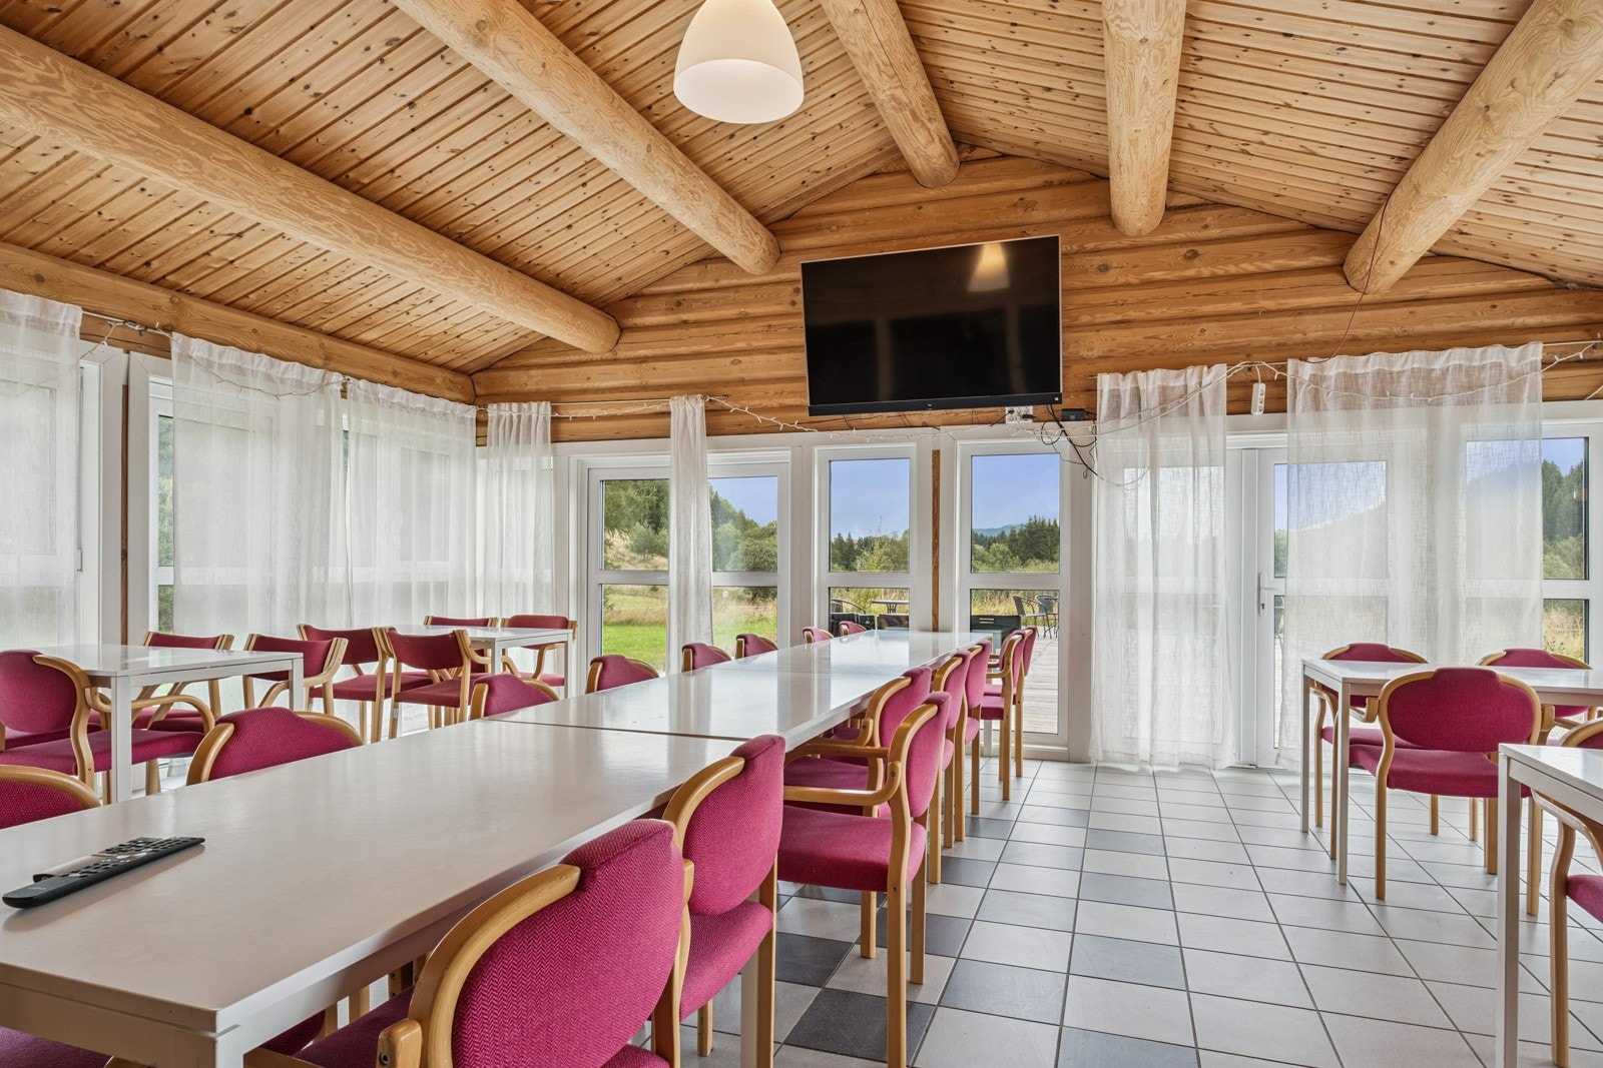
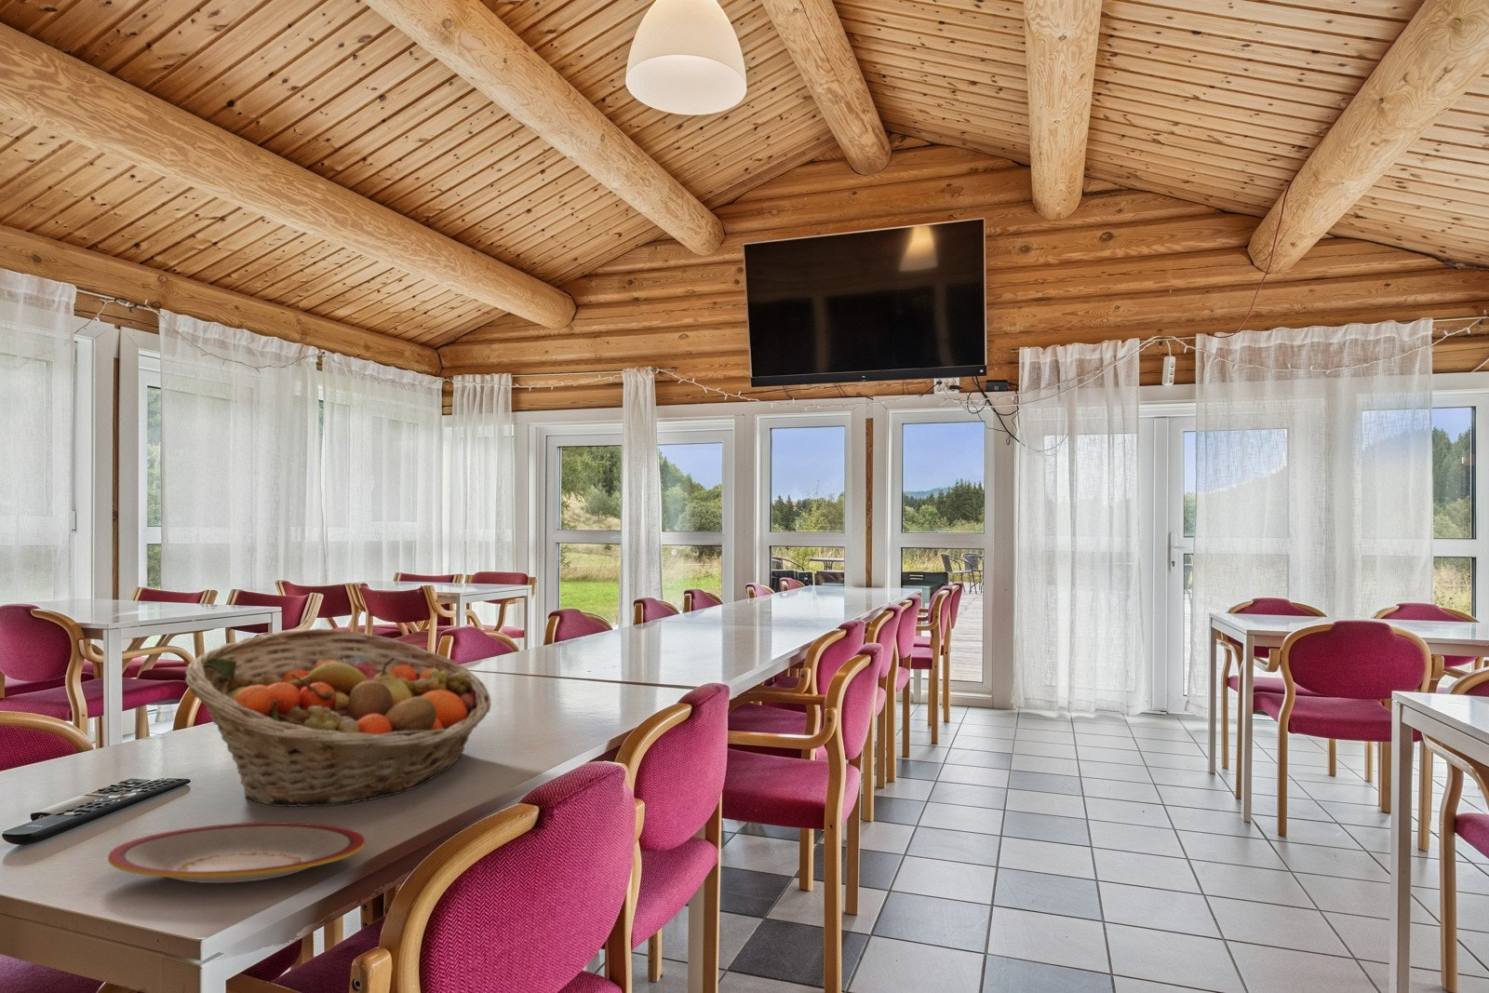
+ plate [107,821,366,884]
+ fruit basket [184,627,492,808]
